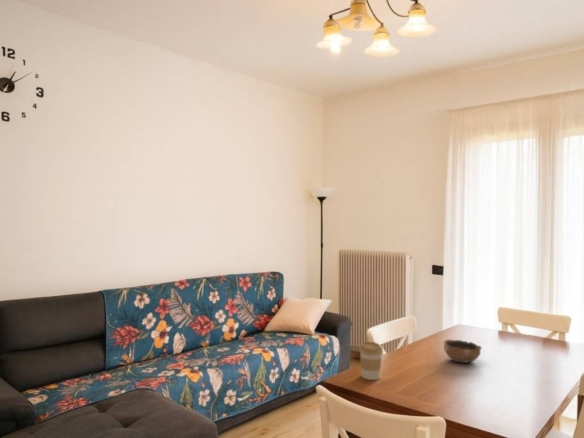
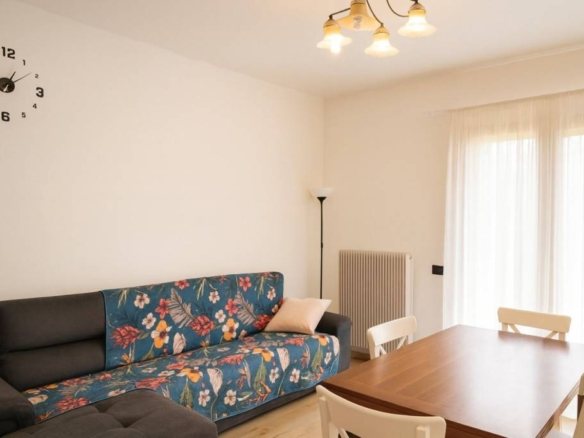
- bowl [443,339,483,364]
- coffee cup [358,341,384,381]
